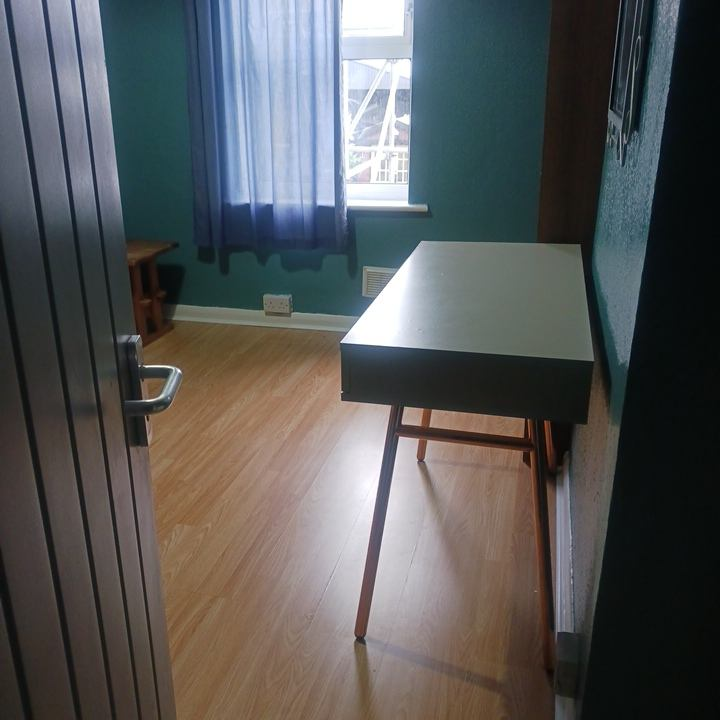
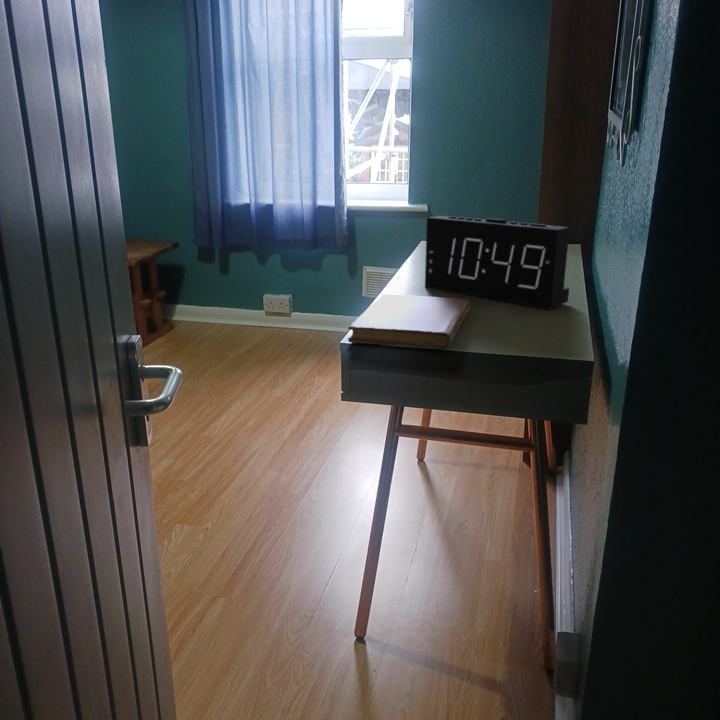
+ alarm clock [424,215,571,310]
+ notebook [347,293,471,350]
